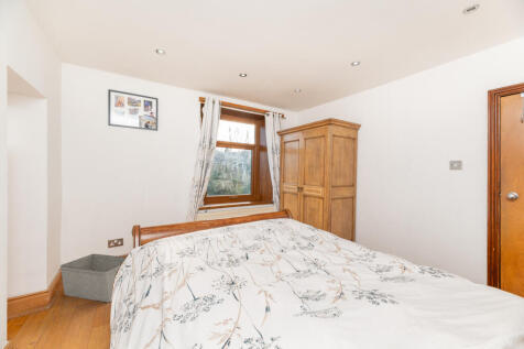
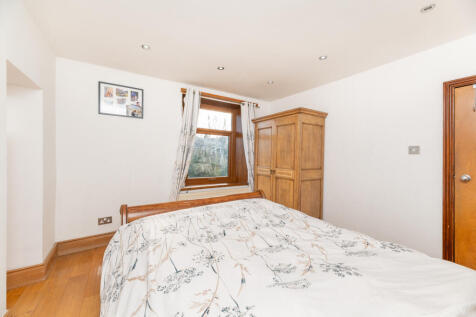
- storage bin [59,253,127,304]
